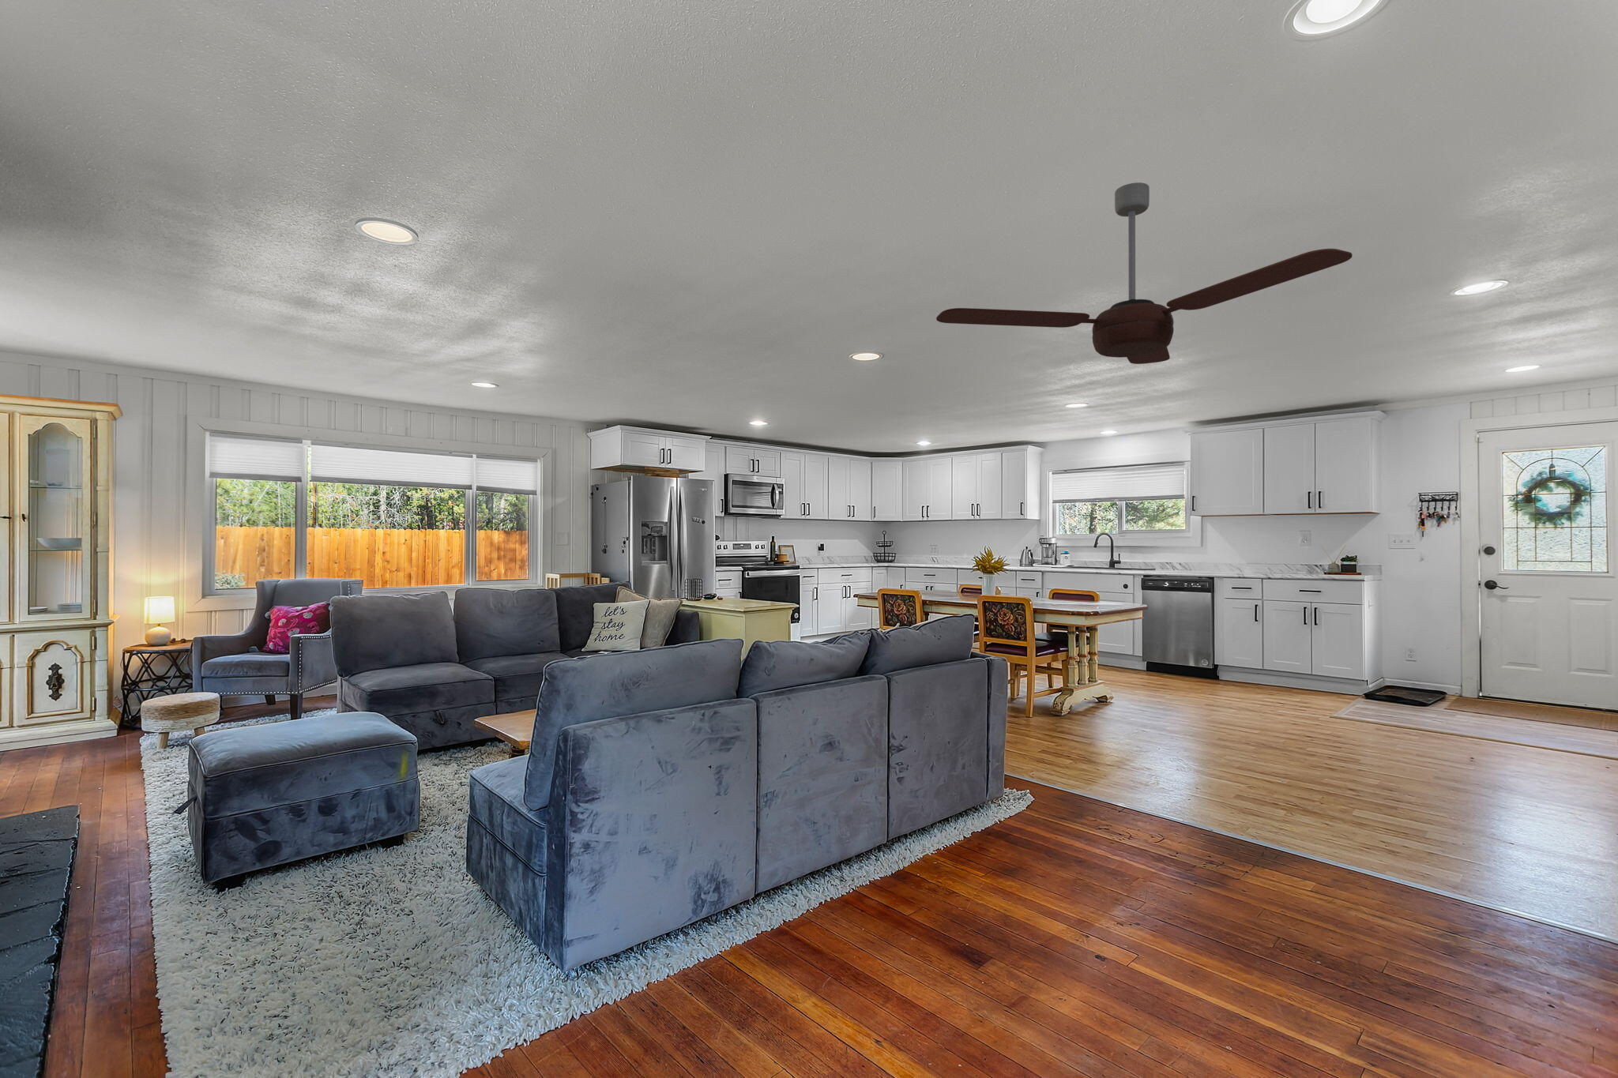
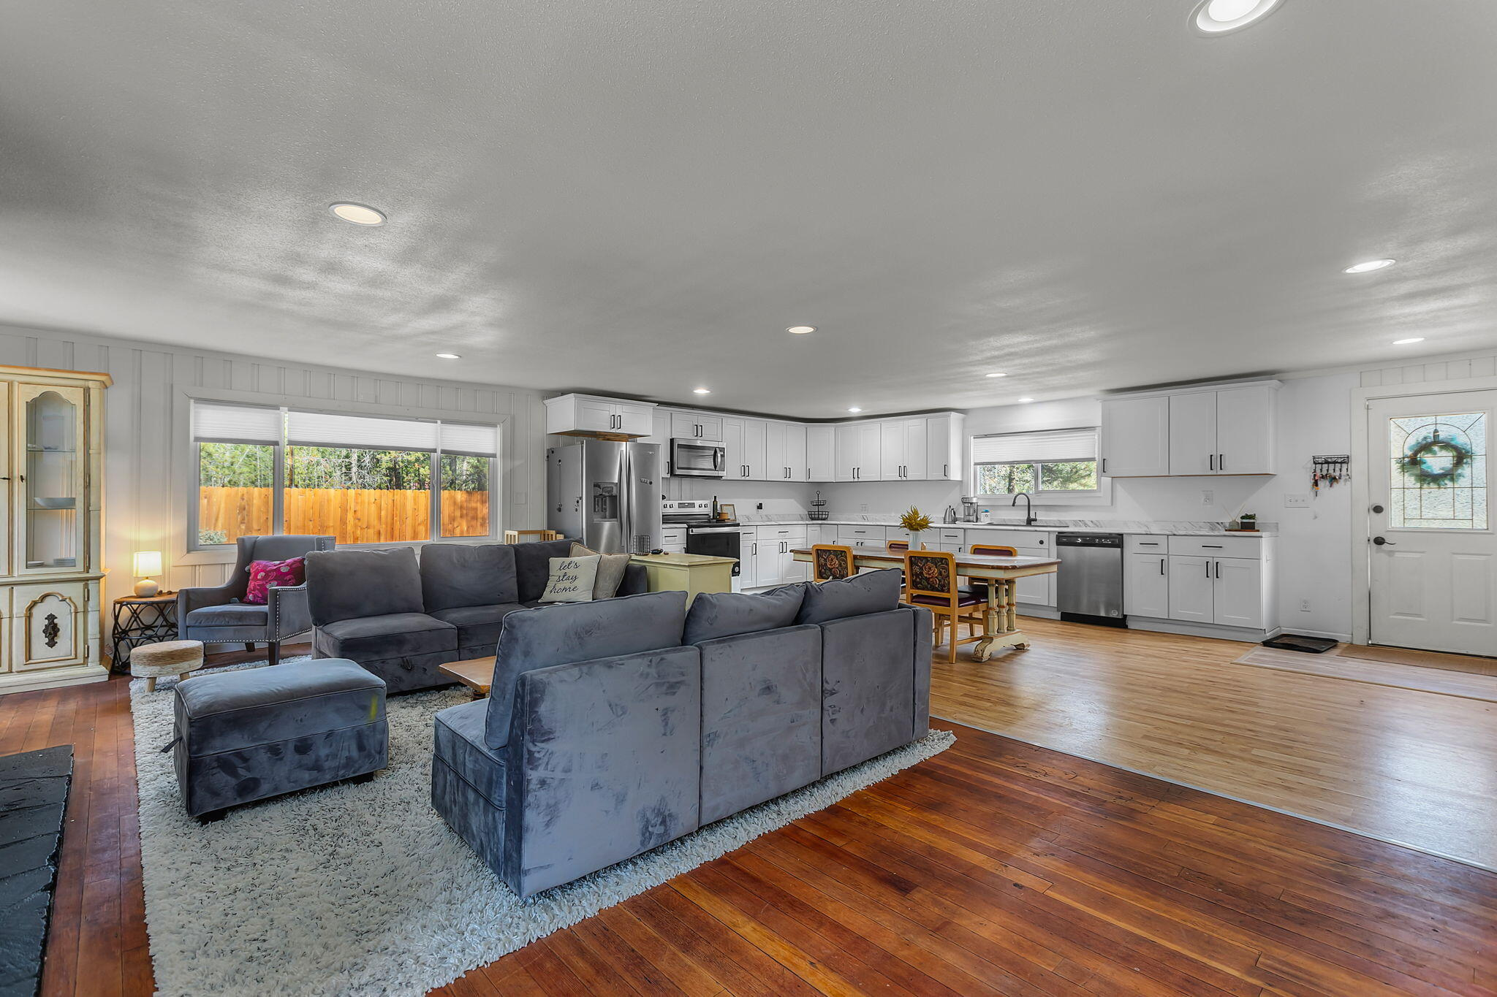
- ceiling fan [936,182,1353,365]
